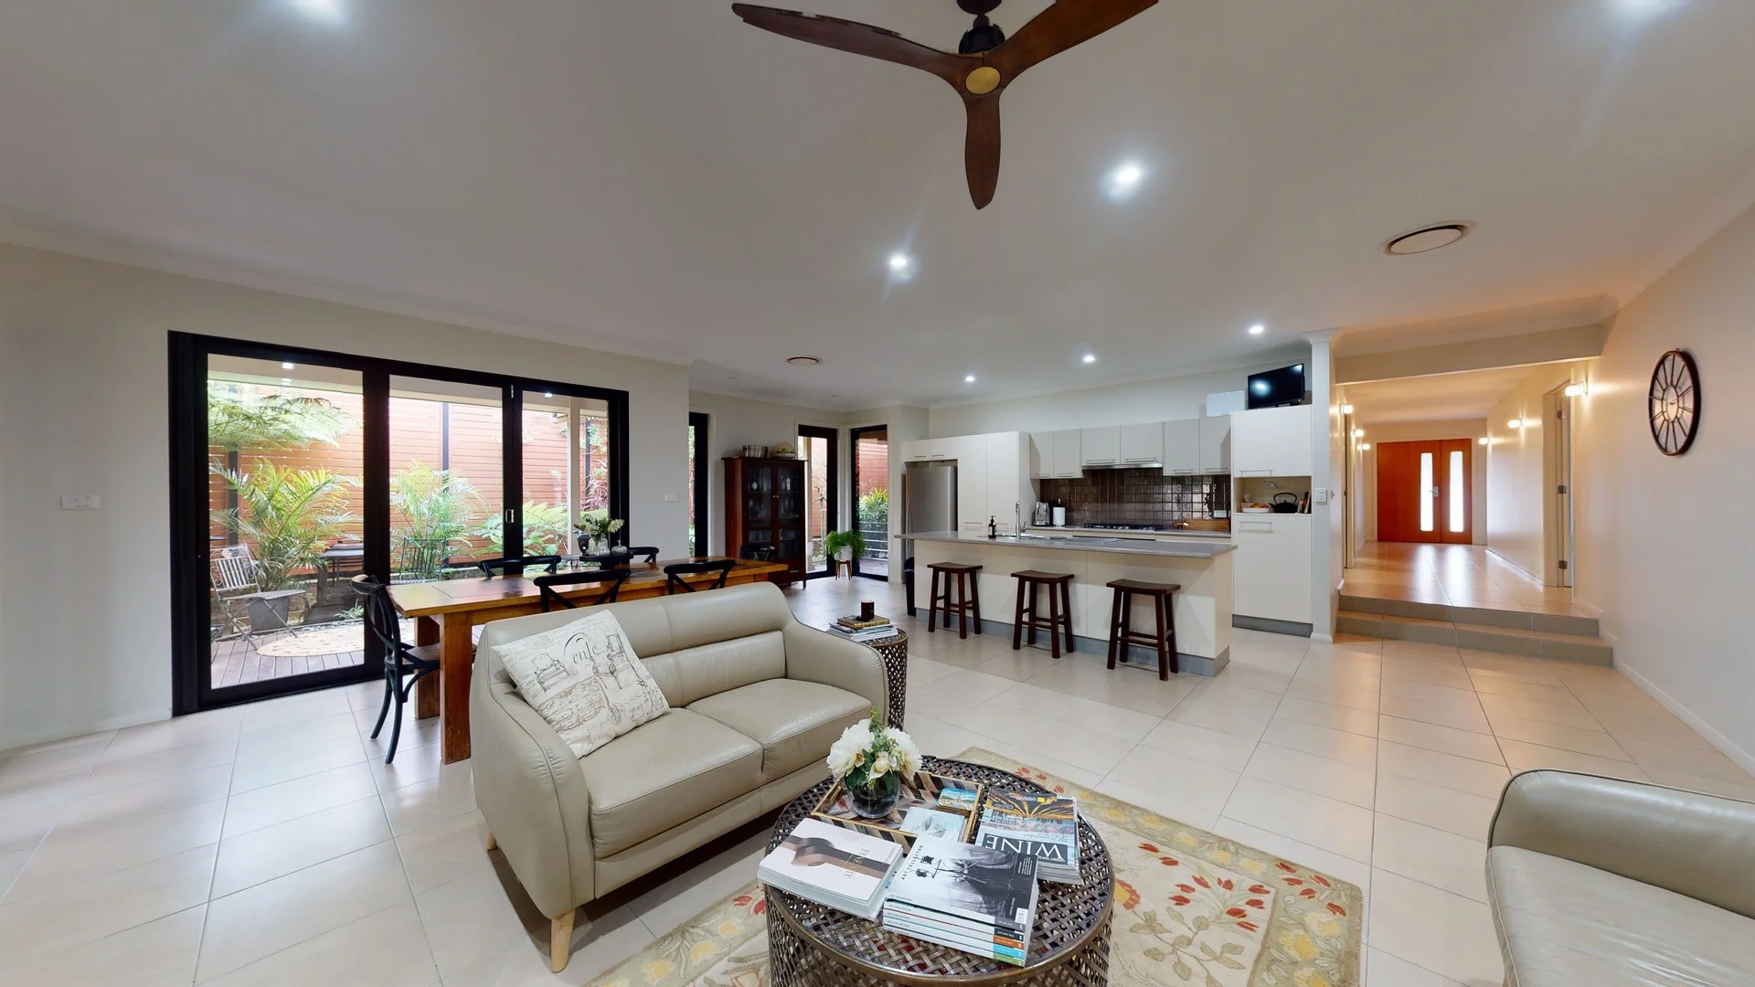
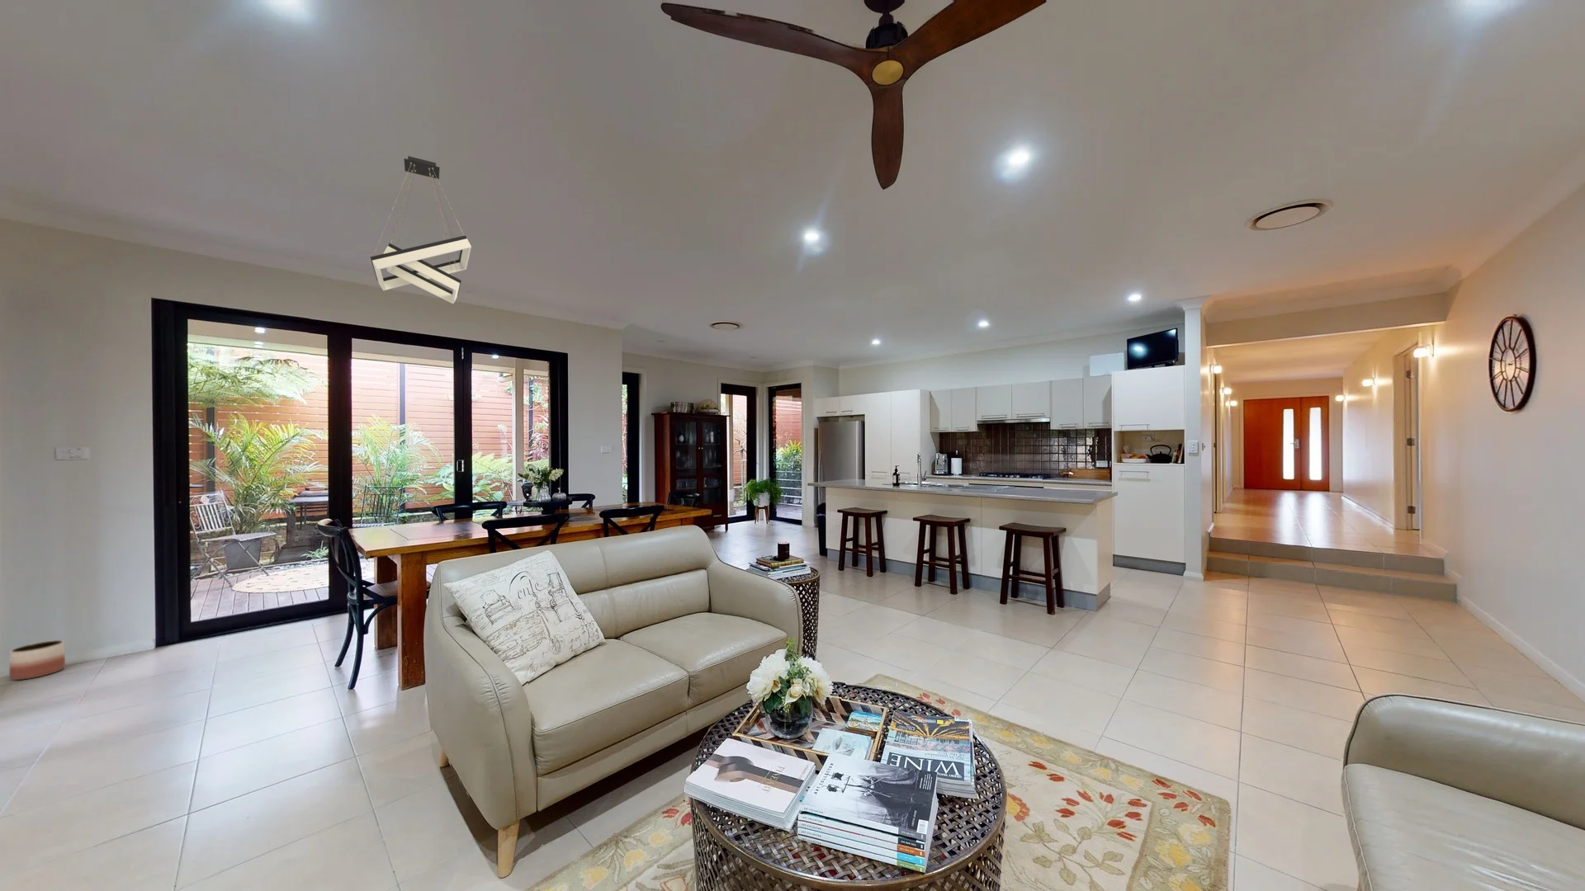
+ pendant light [370,156,472,305]
+ planter [9,640,66,681]
